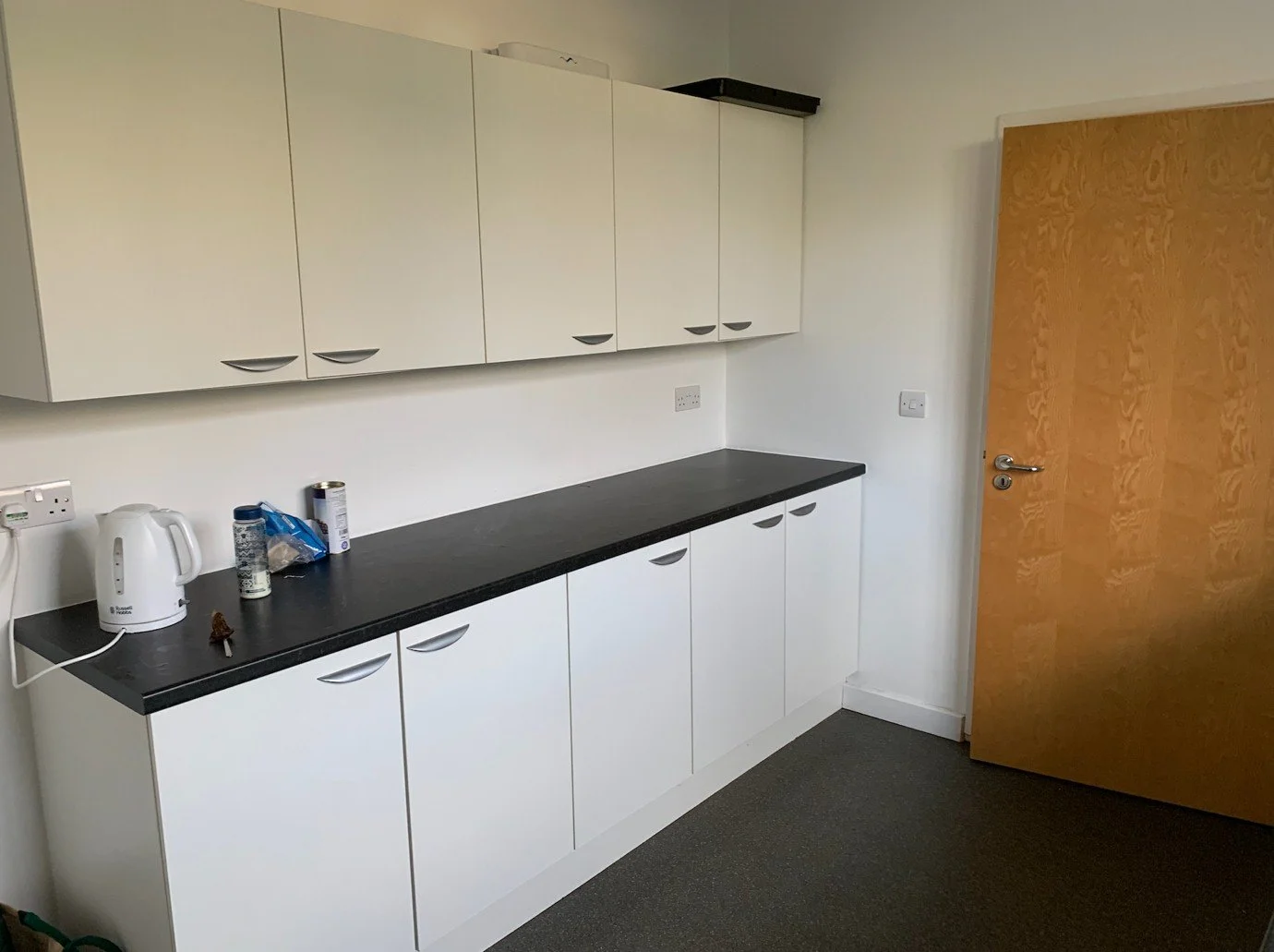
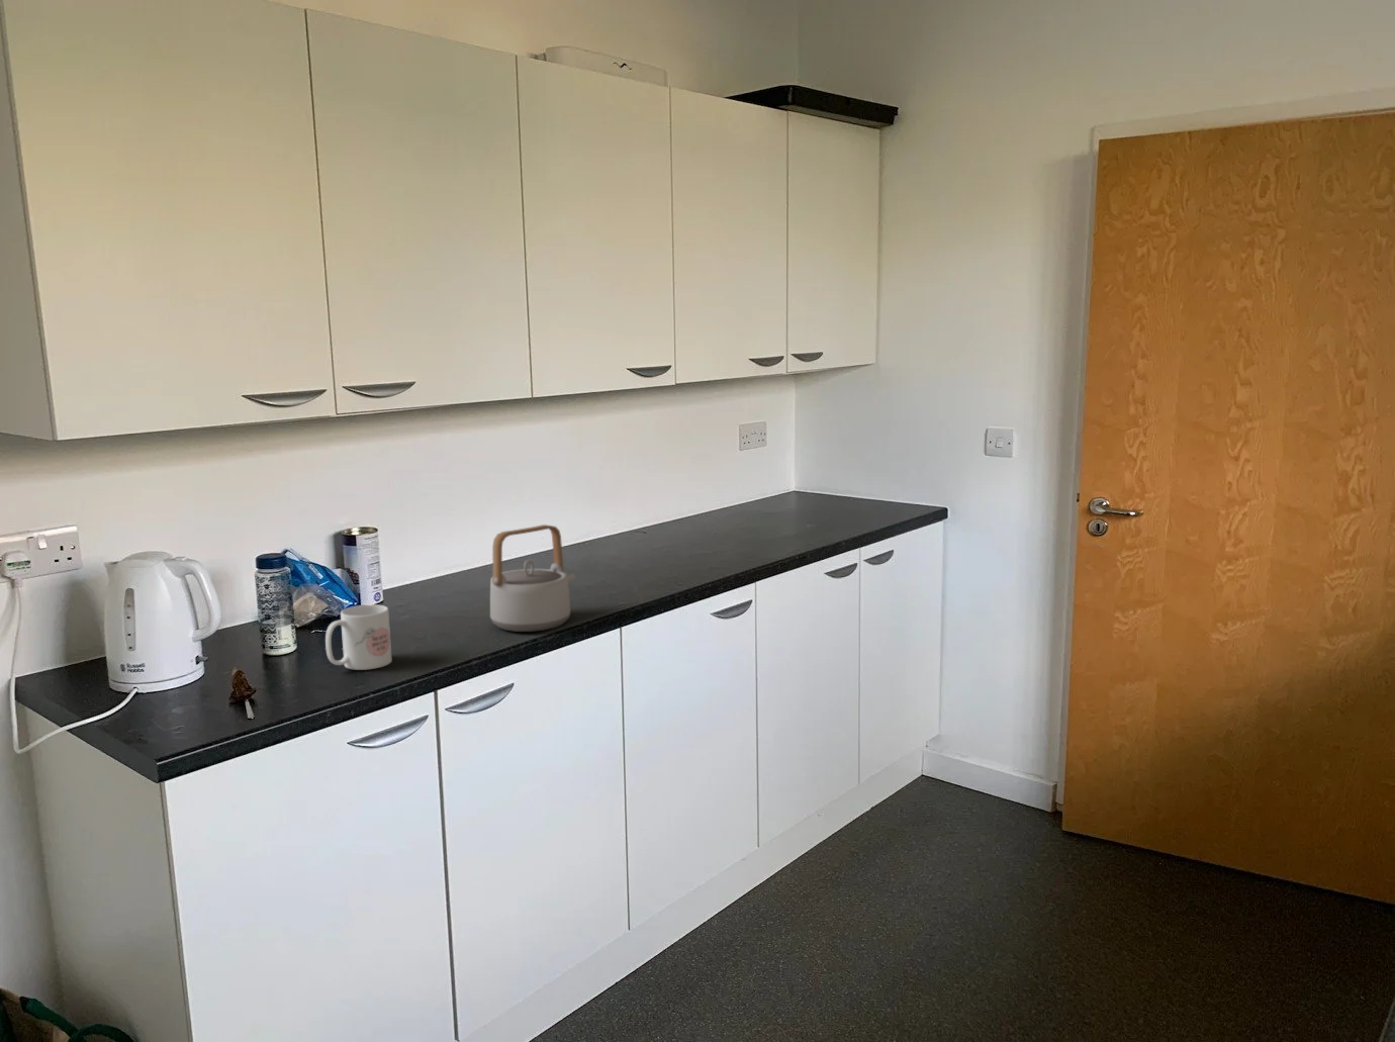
+ mug [324,603,393,671]
+ teapot [489,523,576,633]
